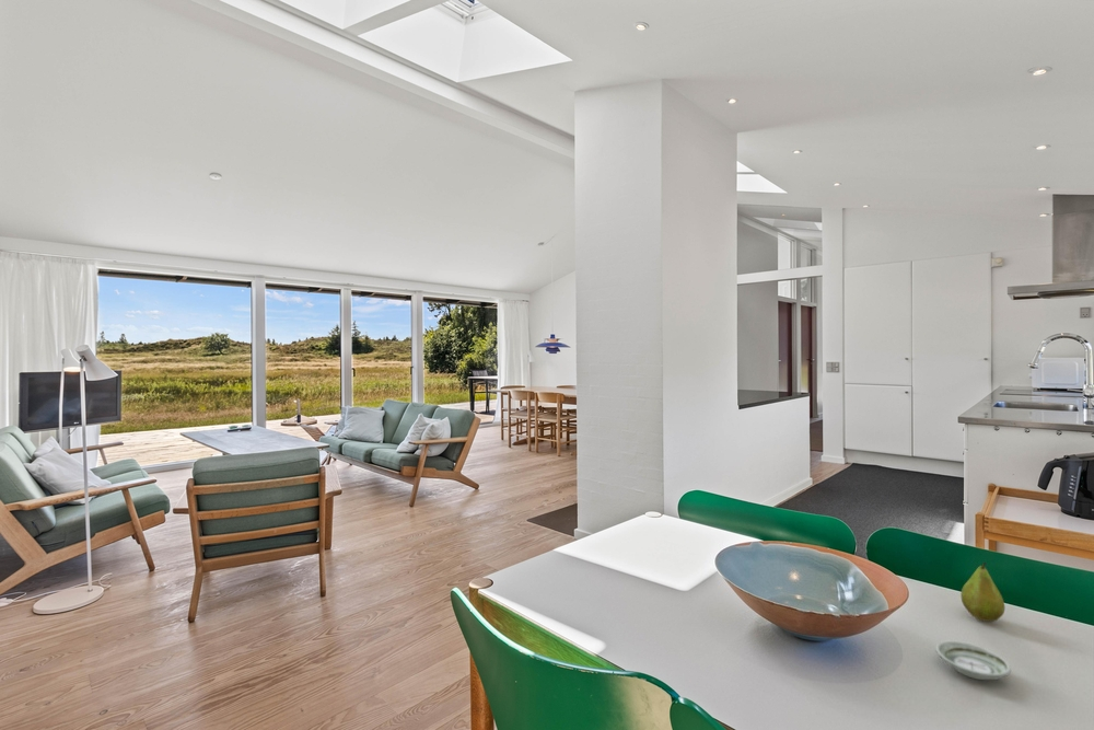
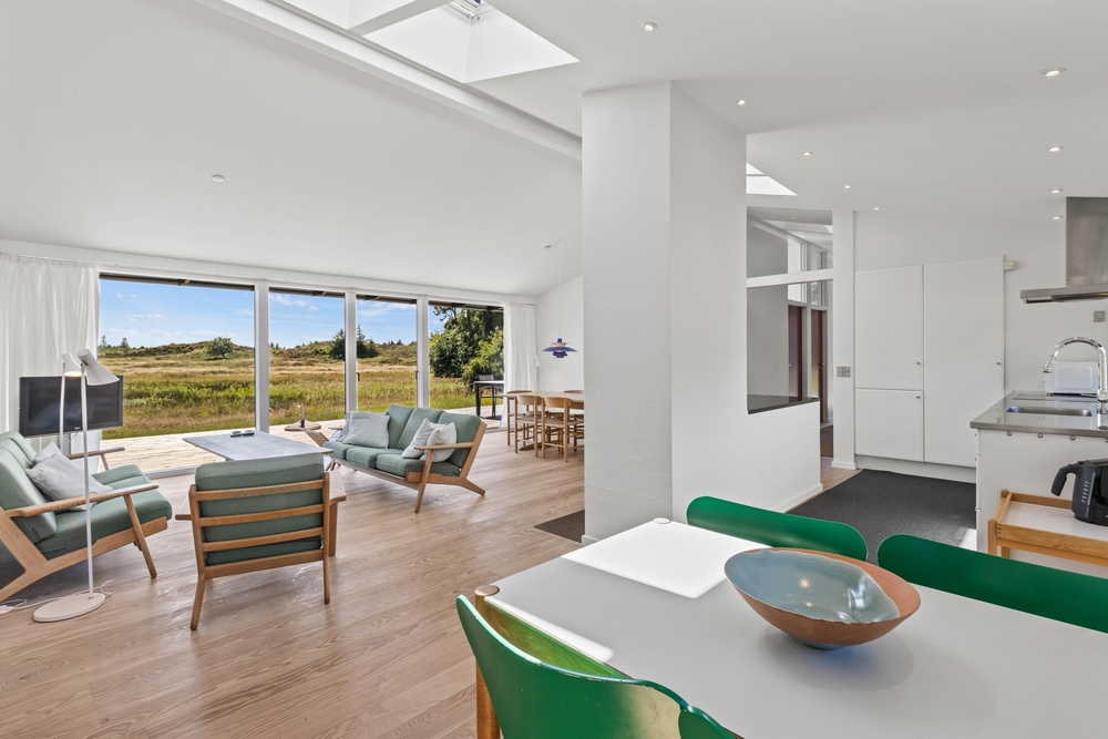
- saucer [934,640,1012,681]
- fruit [959,561,1005,623]
